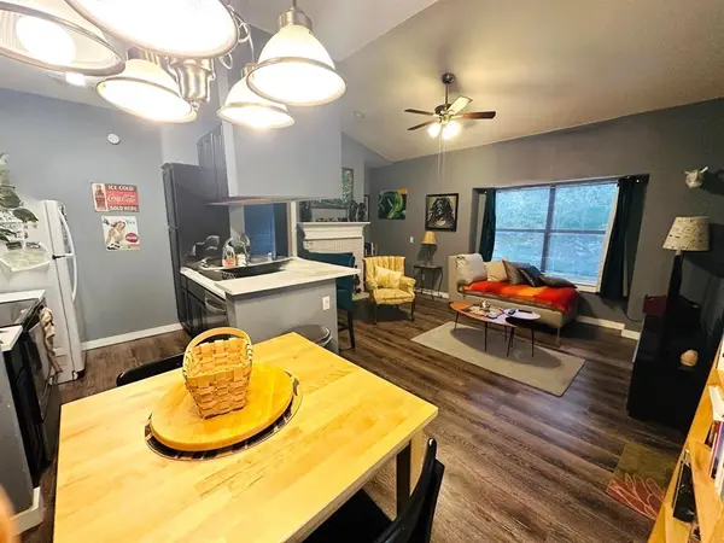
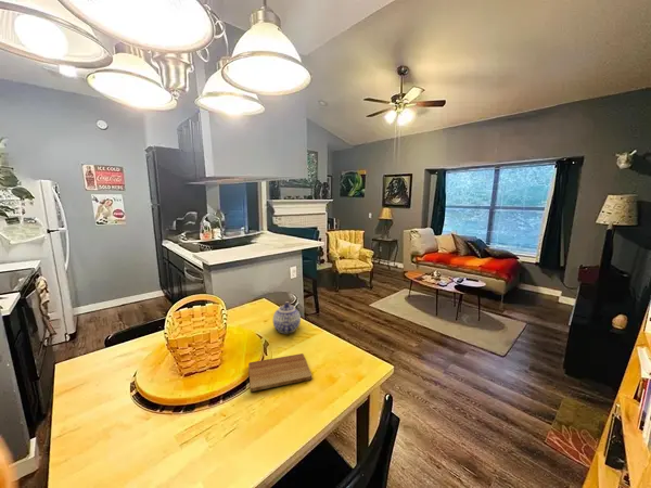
+ teapot [272,301,302,334]
+ cutting board [247,352,314,393]
